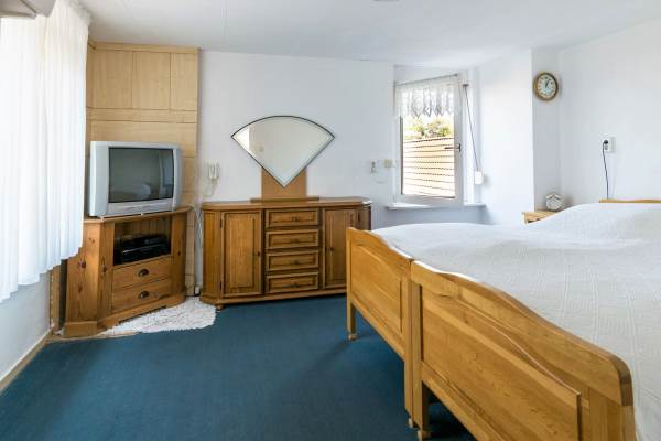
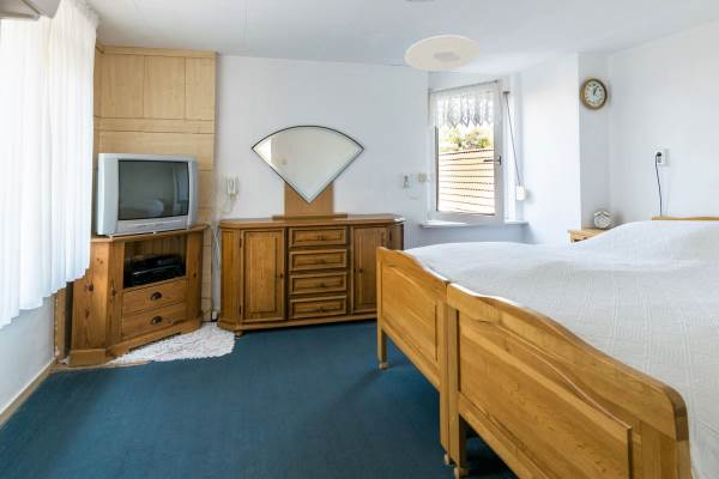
+ ceiling light [404,35,481,73]
